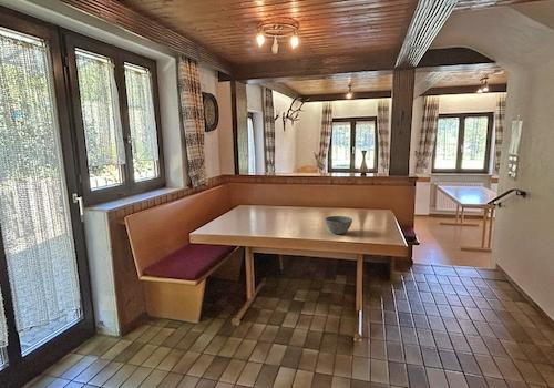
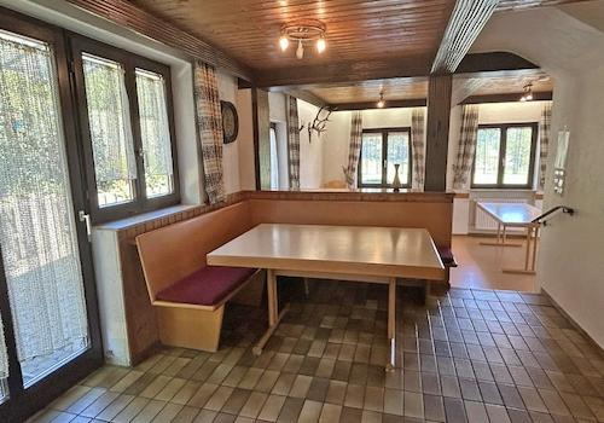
- bowl [324,215,353,235]
